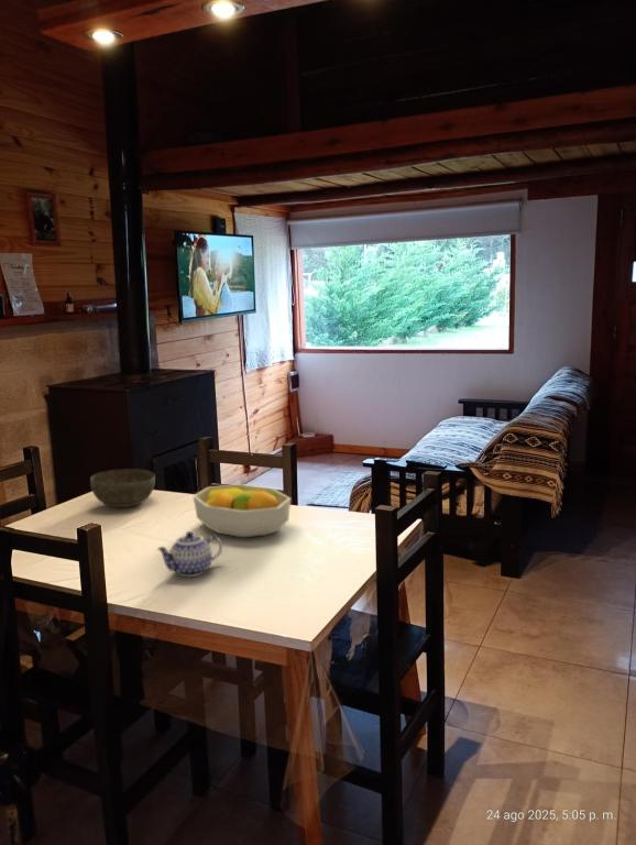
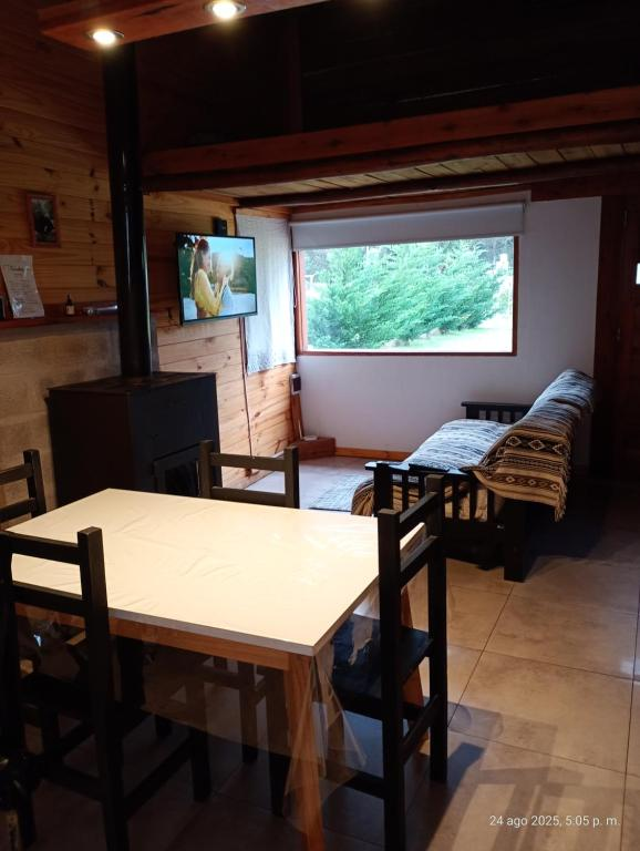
- teapot [156,530,223,578]
- bowl [89,468,156,508]
- fruit bowl [191,483,292,539]
